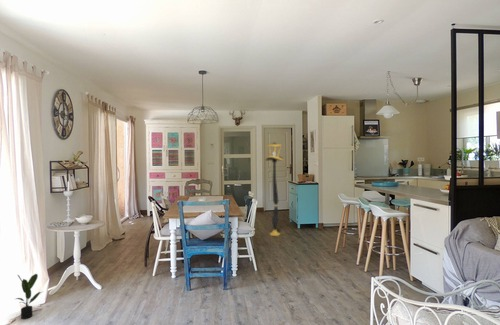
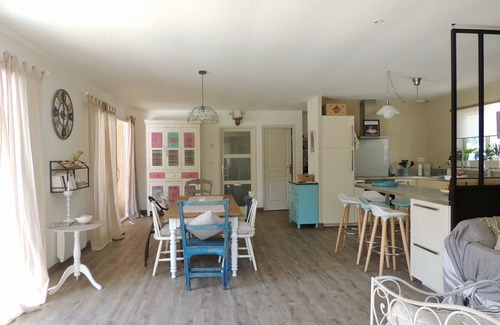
- potted plant [15,273,43,320]
- floor lamp [264,141,285,237]
